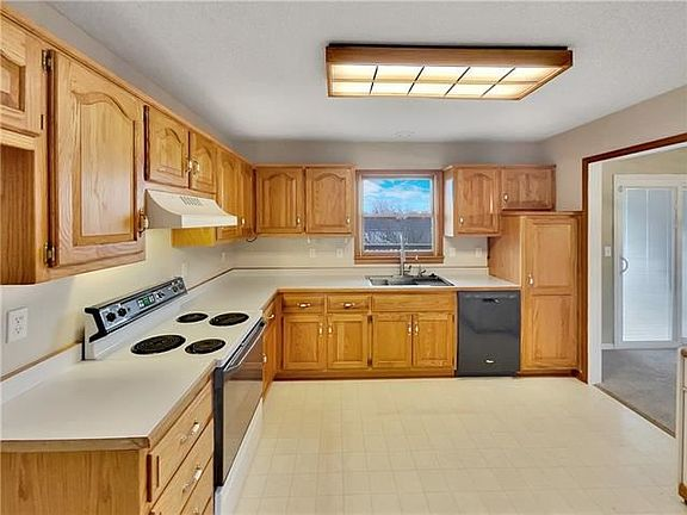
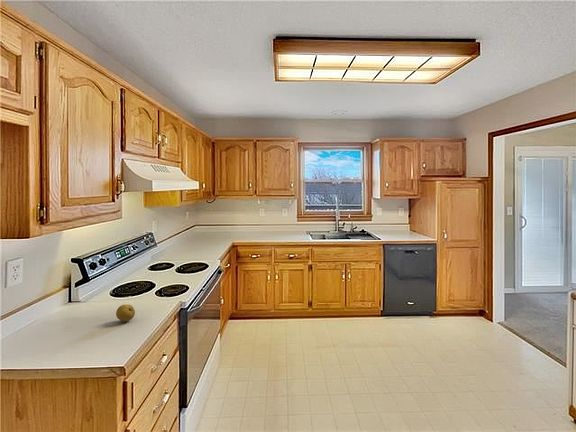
+ fruit [115,304,136,322]
